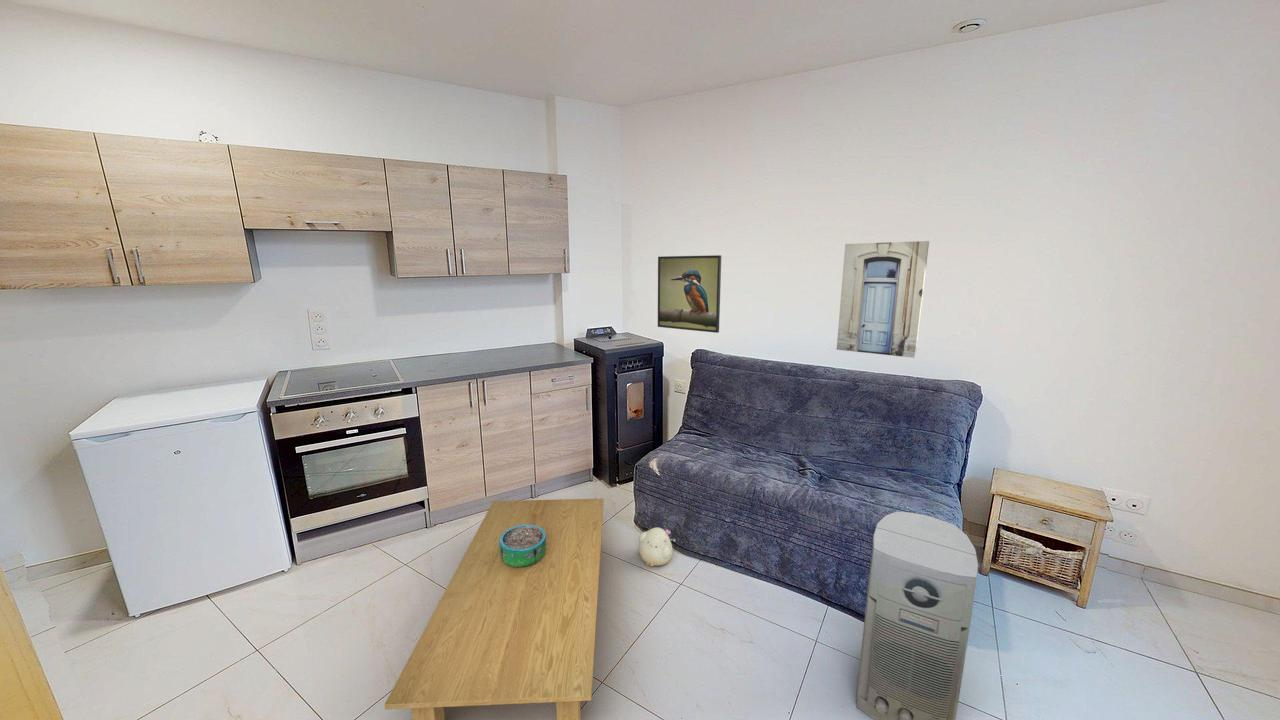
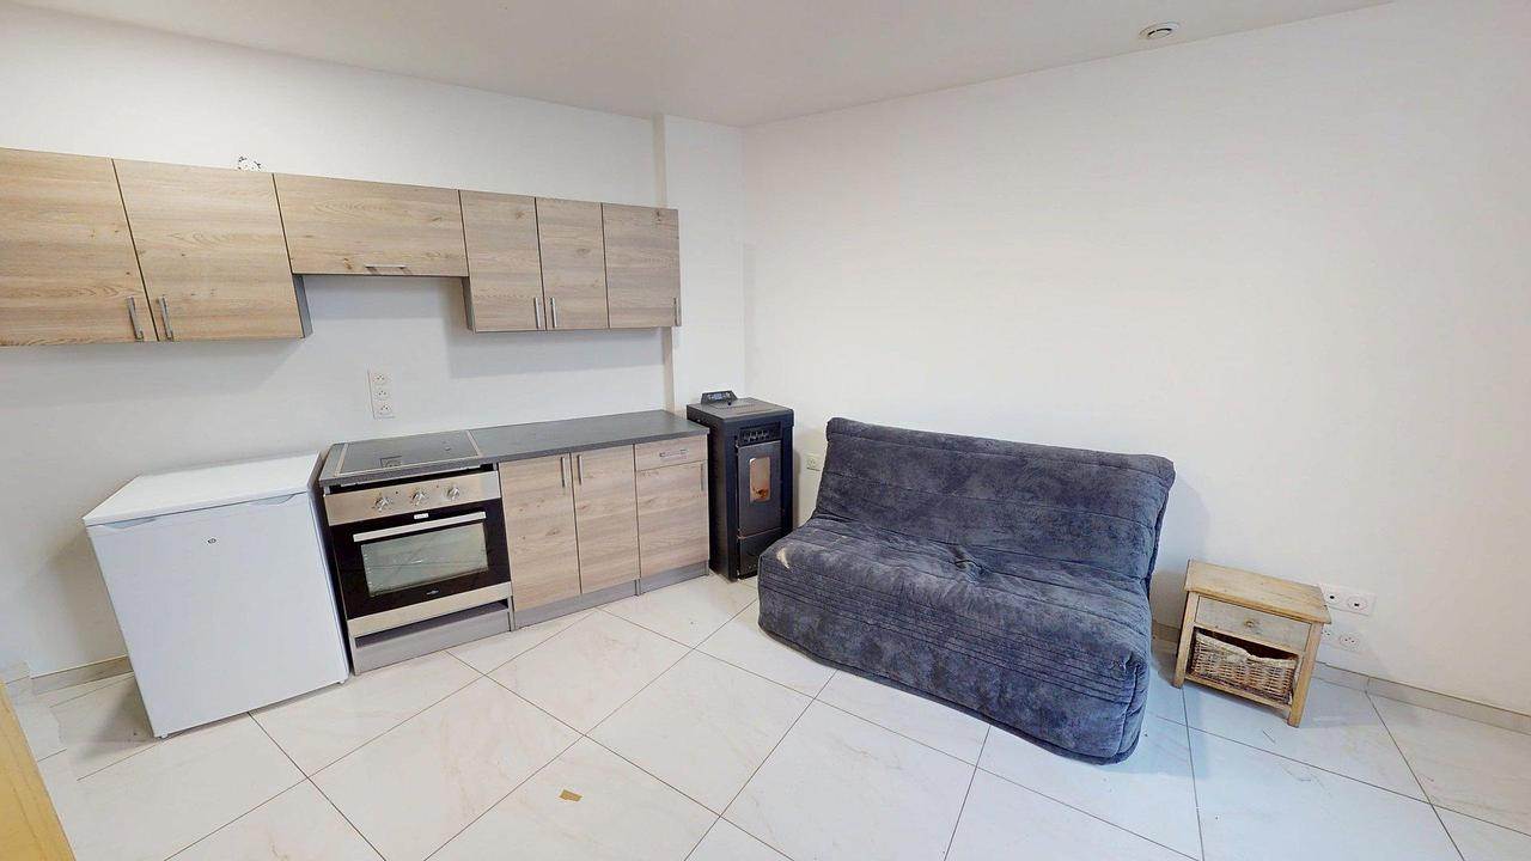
- air purifier [855,511,979,720]
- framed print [657,254,722,334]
- coffee table [384,497,605,720]
- plush toy [638,527,677,567]
- decorative bowl [499,524,546,568]
- wall art [836,240,930,359]
